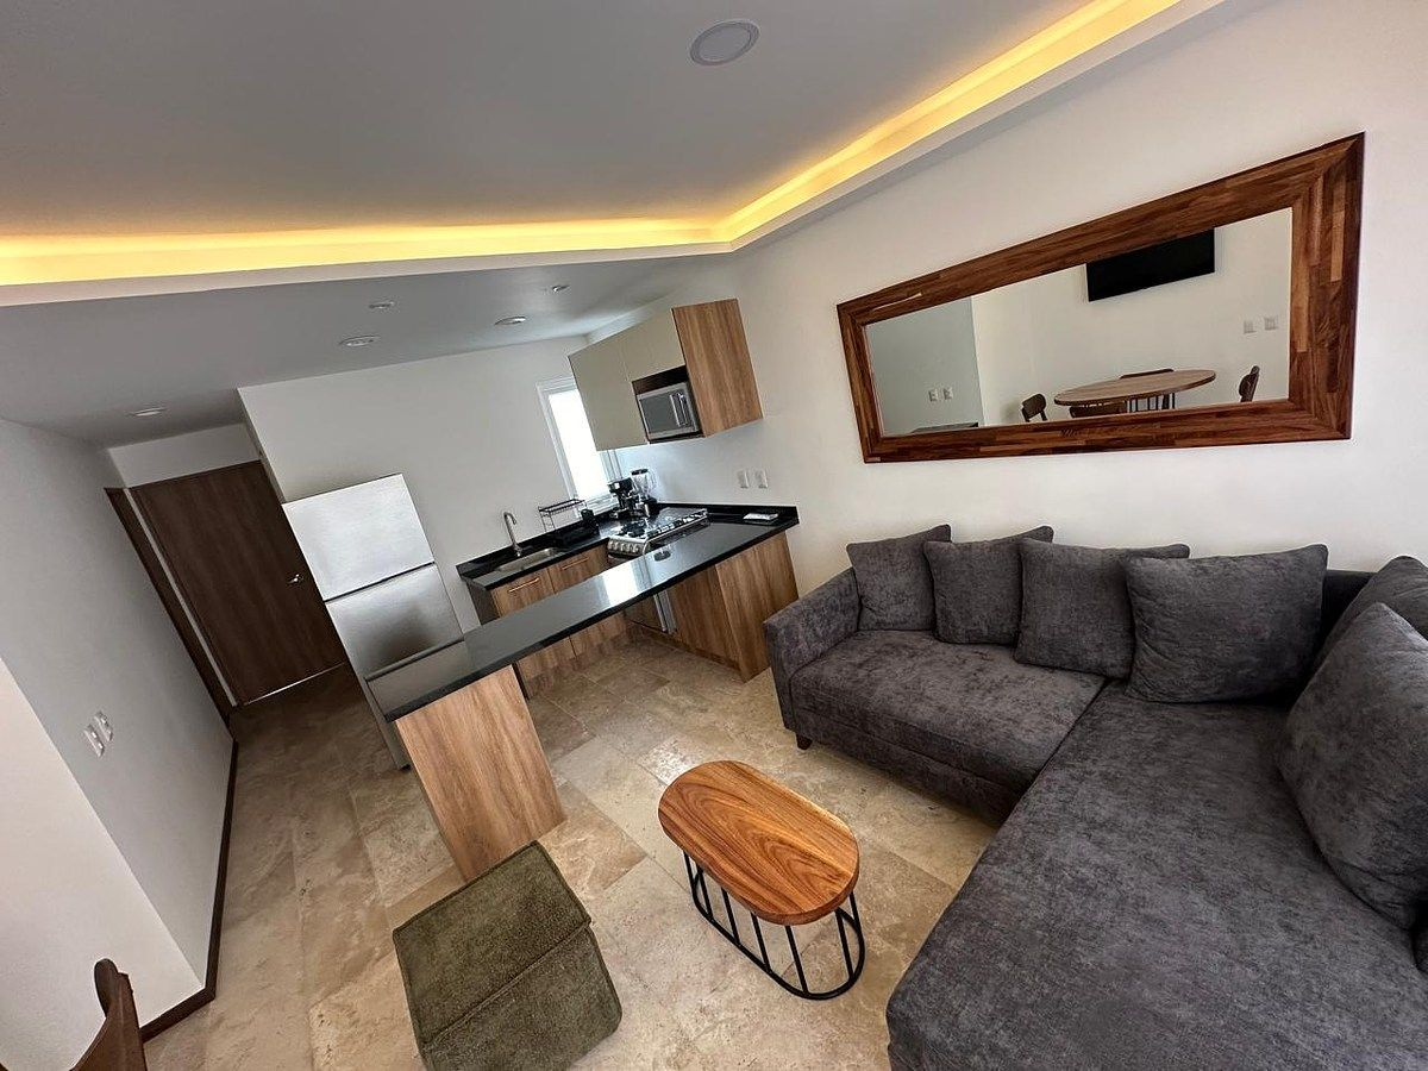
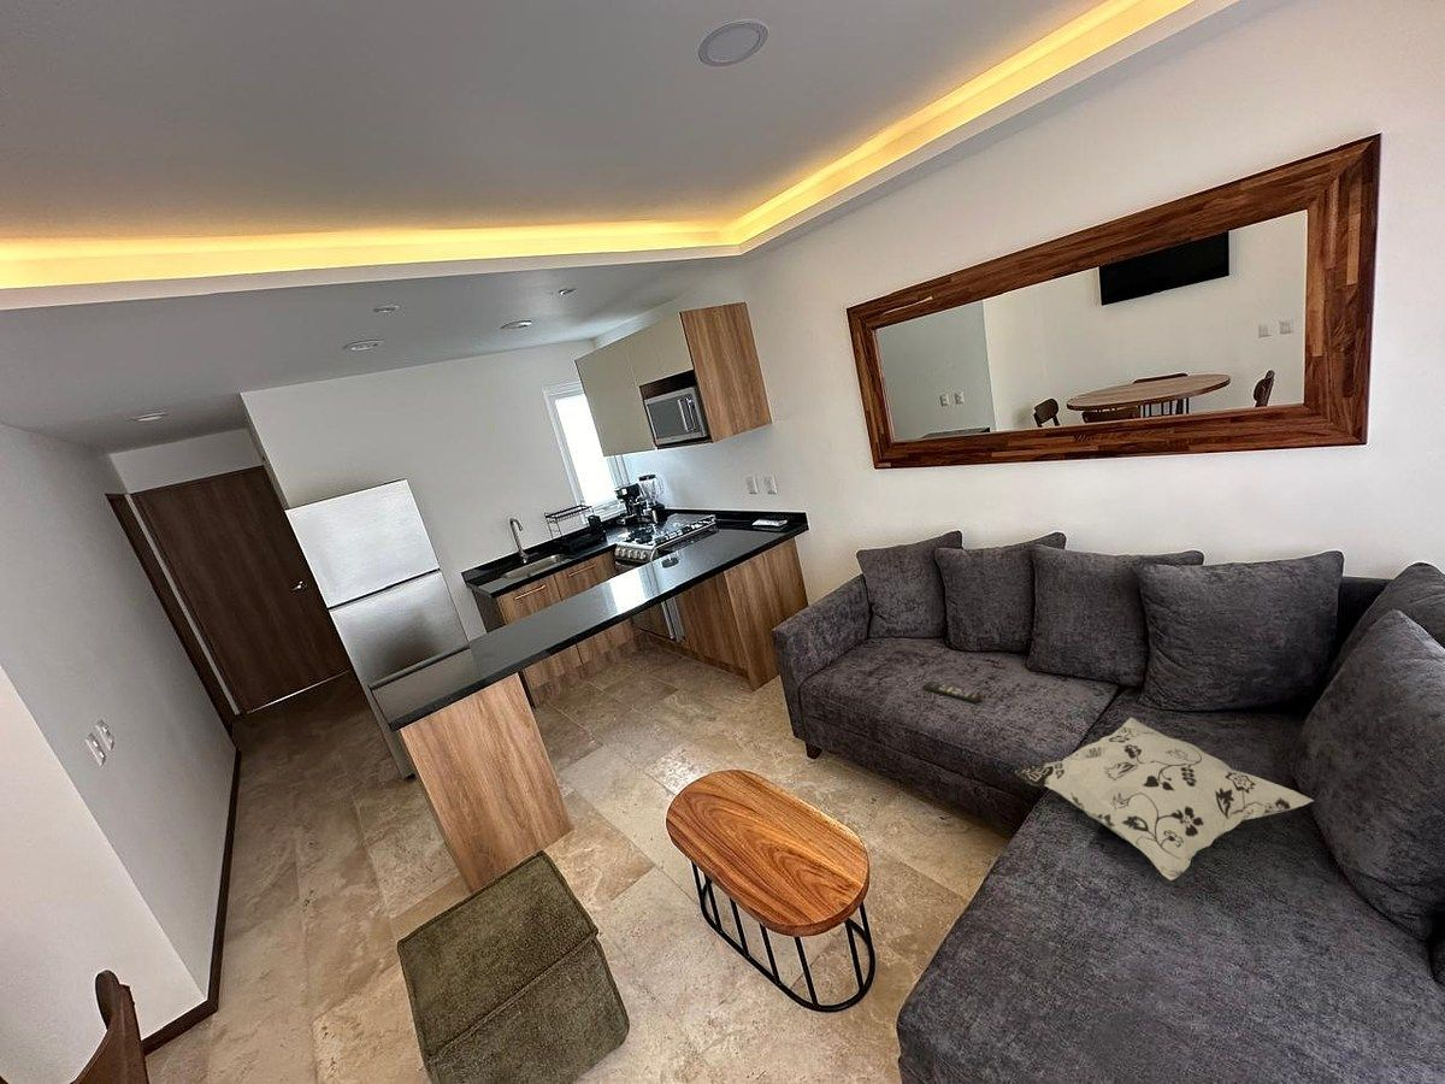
+ decorative pillow [1015,717,1315,882]
+ remote control [921,681,983,703]
